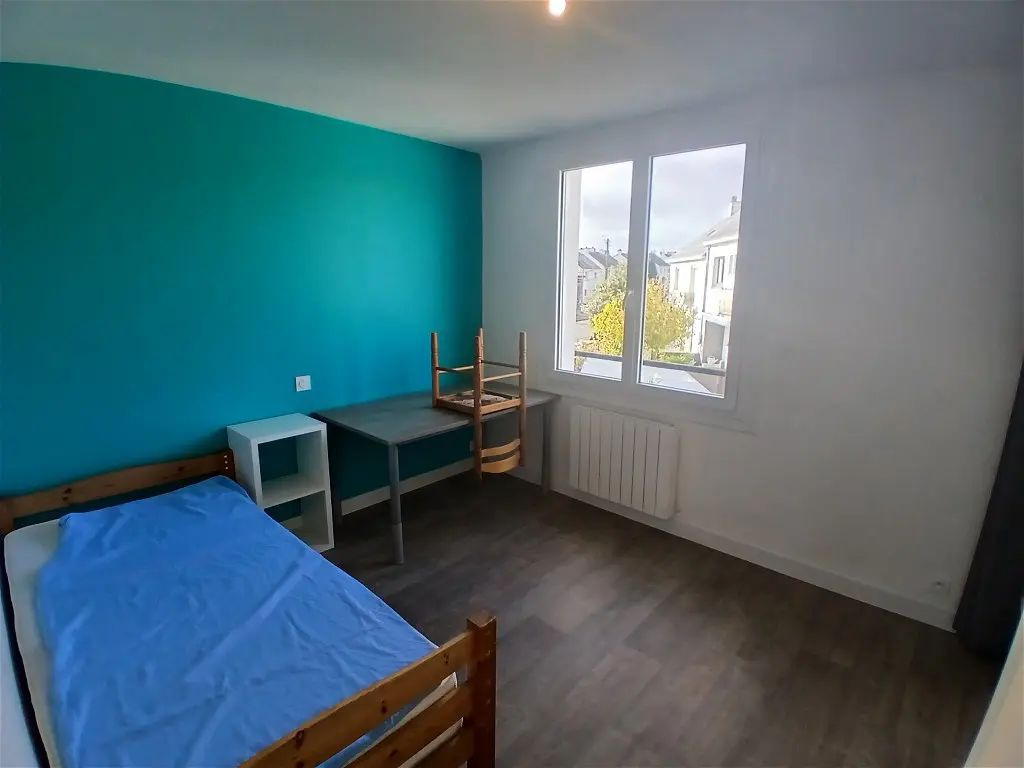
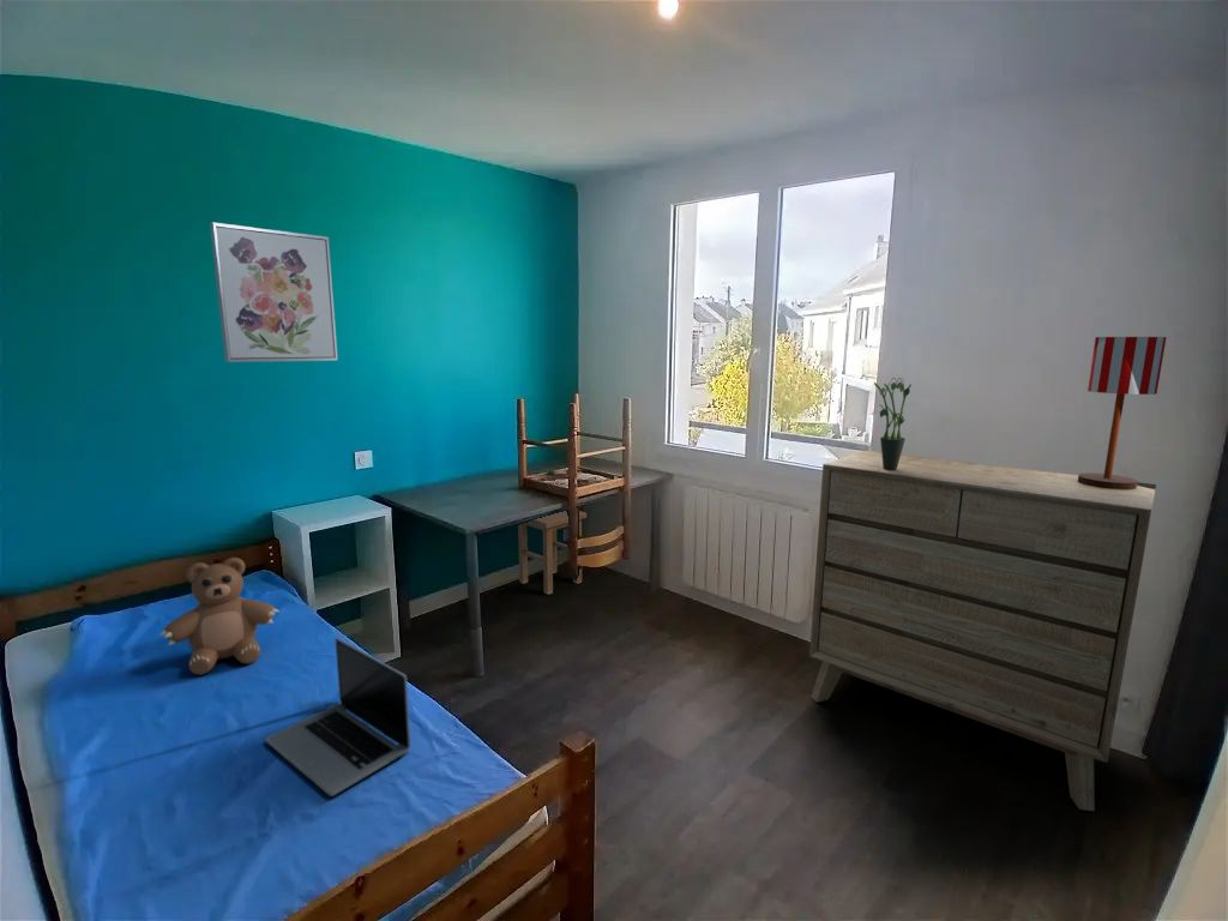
+ wall art [209,221,339,363]
+ laptop [265,637,411,797]
+ table lamp [1077,336,1168,489]
+ dresser [808,450,1157,812]
+ teddy bear [158,556,281,676]
+ stool [517,510,588,595]
+ potted plant [873,377,913,470]
